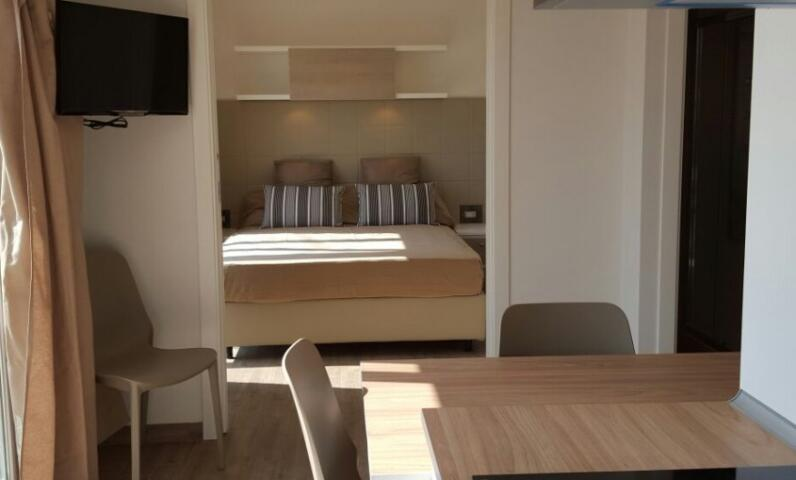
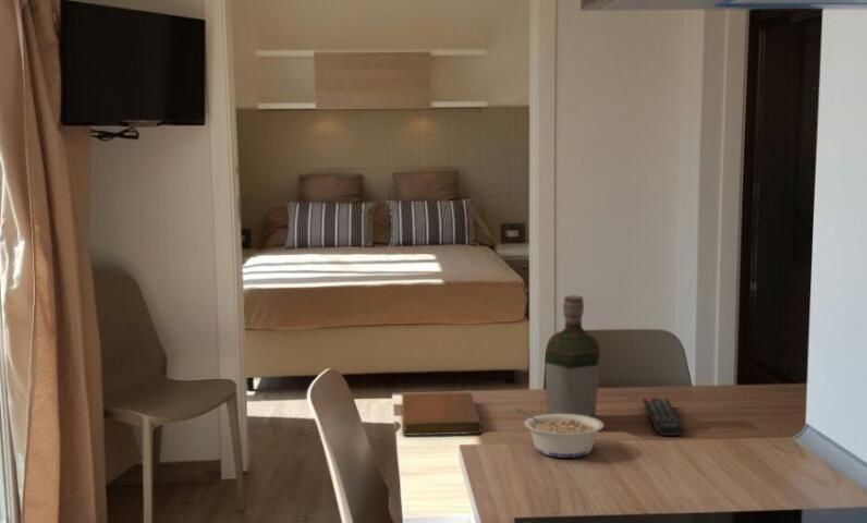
+ legume [515,408,605,459]
+ bottle [545,294,601,418]
+ notebook [401,391,483,437]
+ remote control [642,398,685,437]
